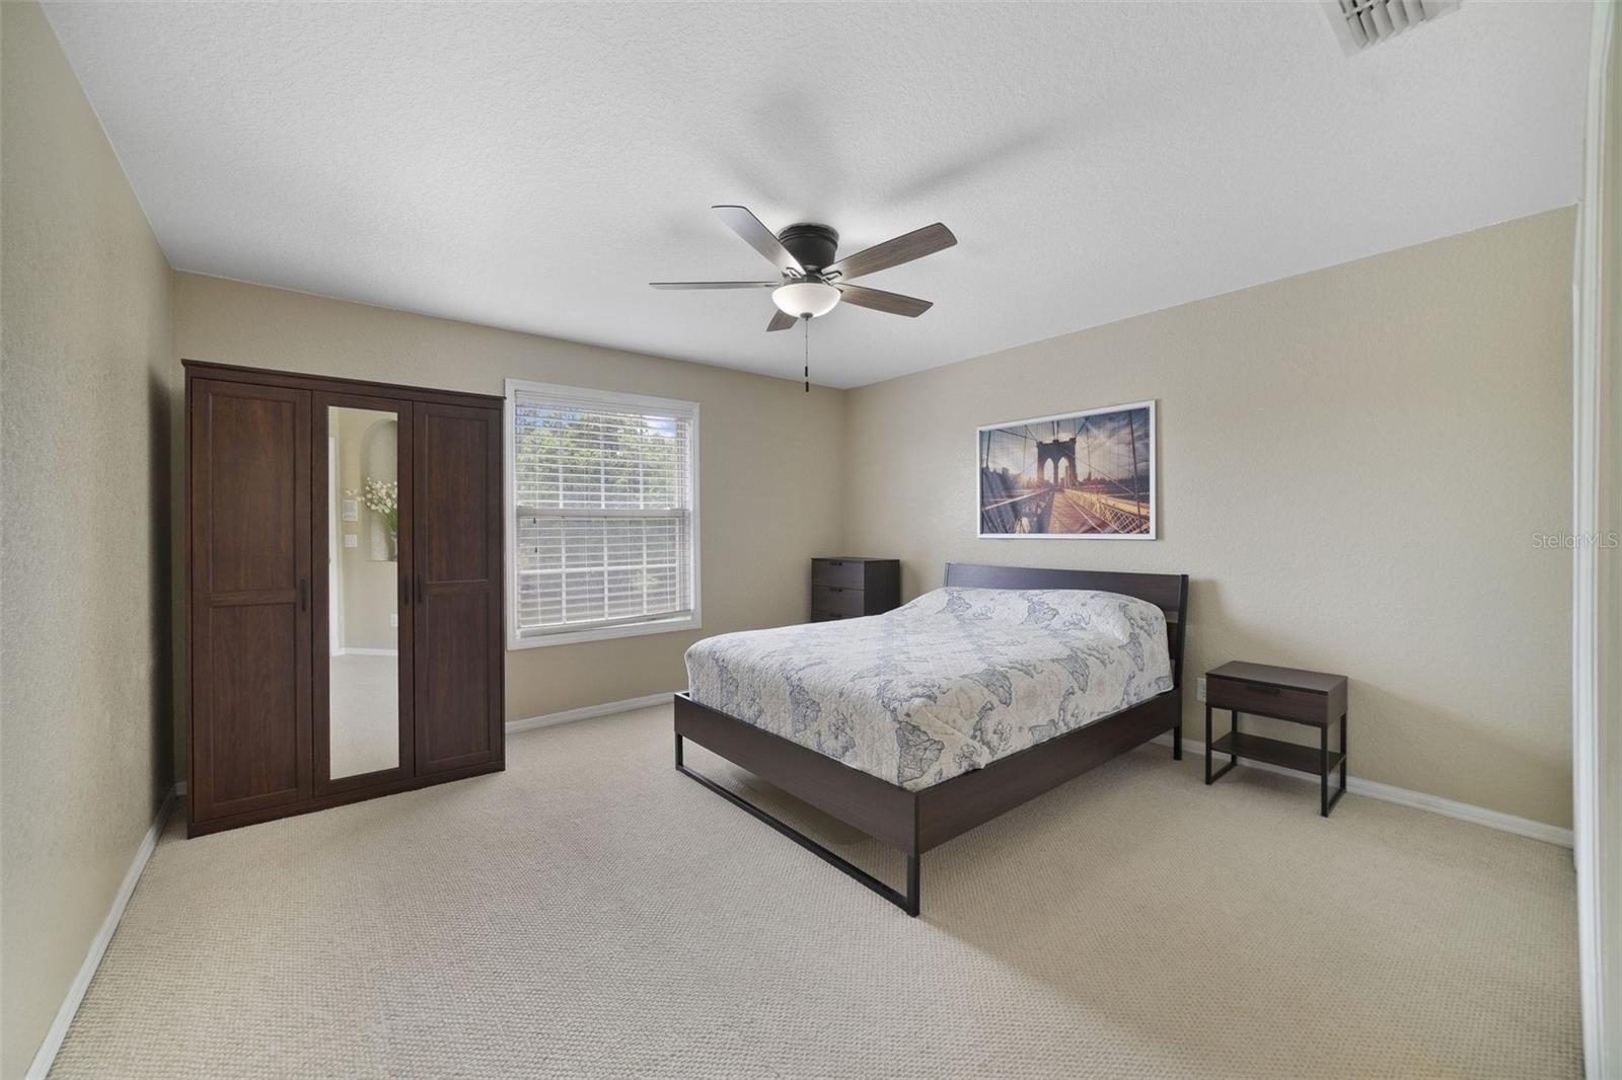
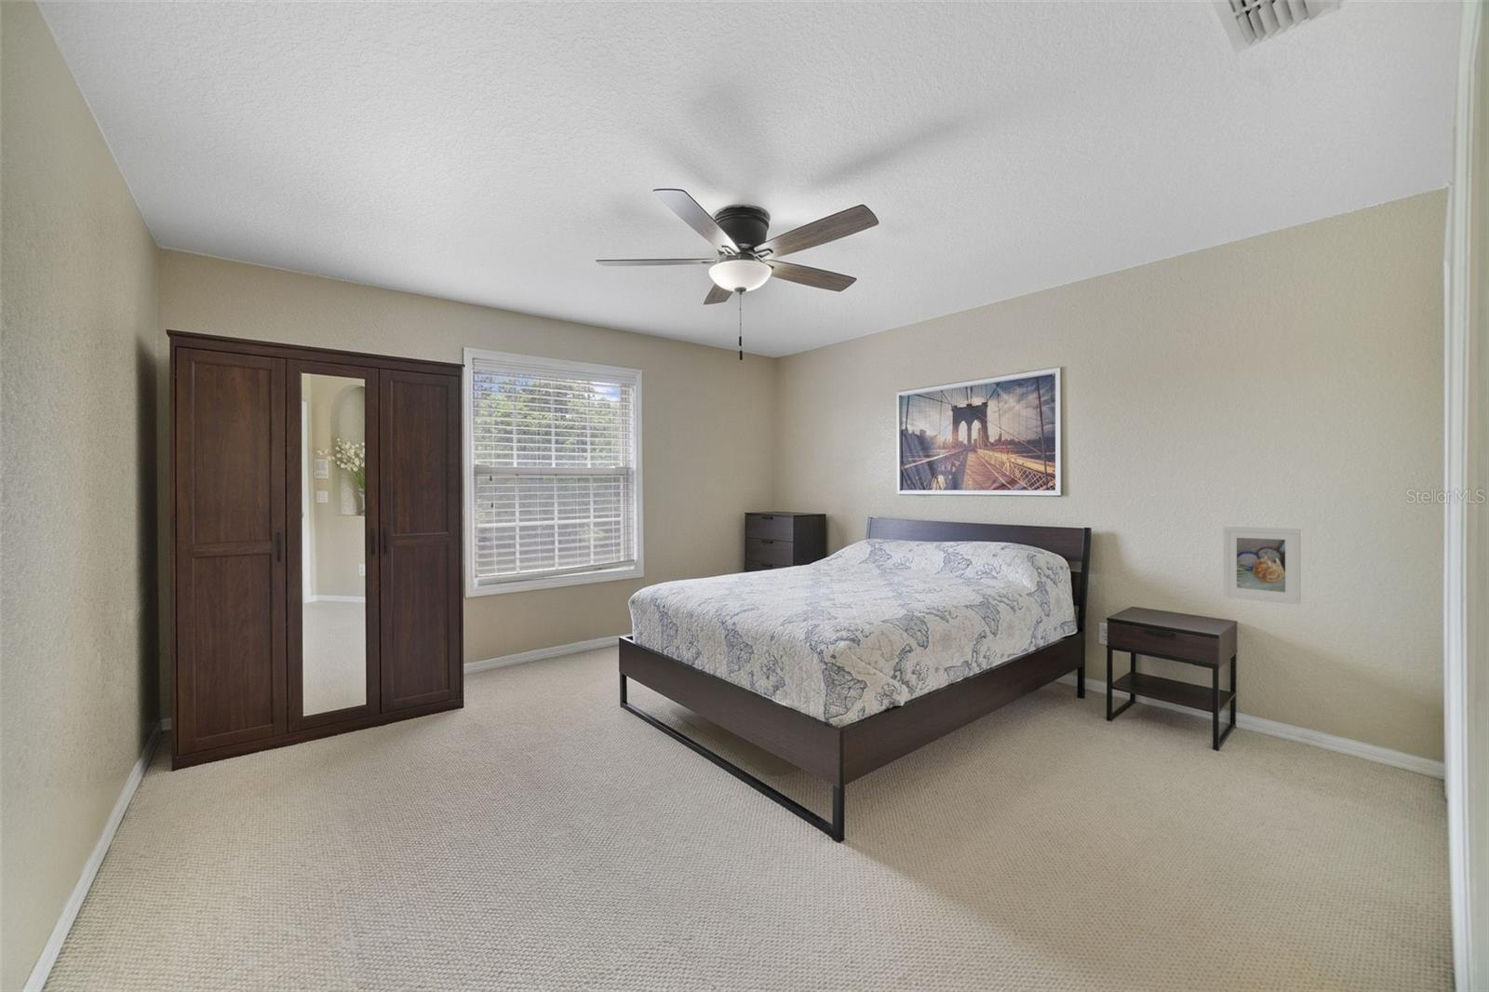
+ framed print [1223,526,1302,606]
